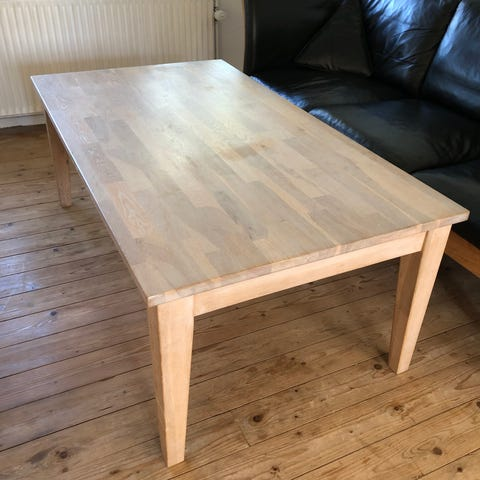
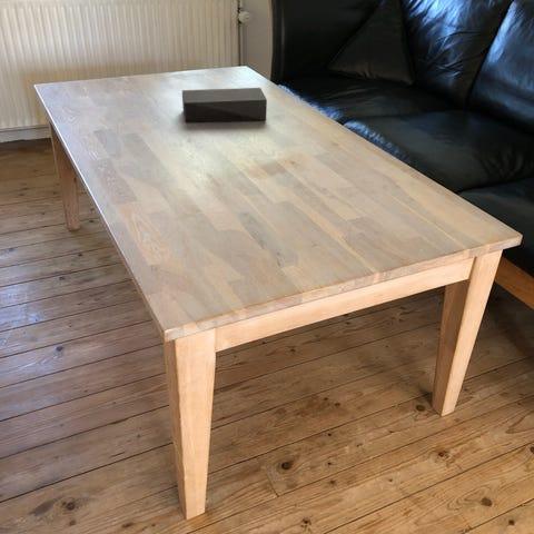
+ speaker [181,87,268,125]
